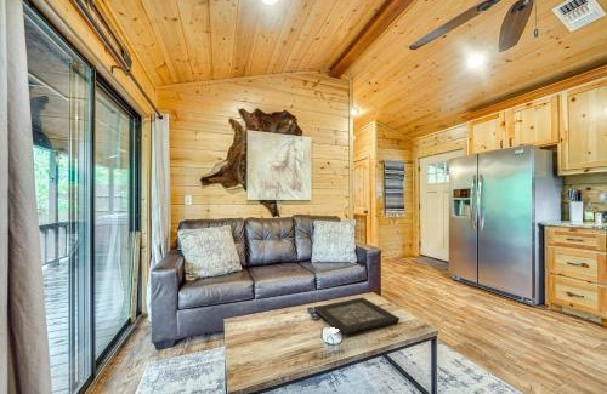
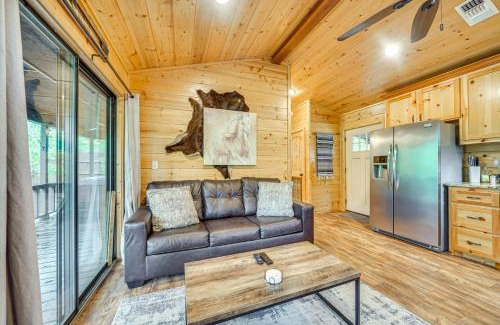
- decorative tray [313,296,401,336]
